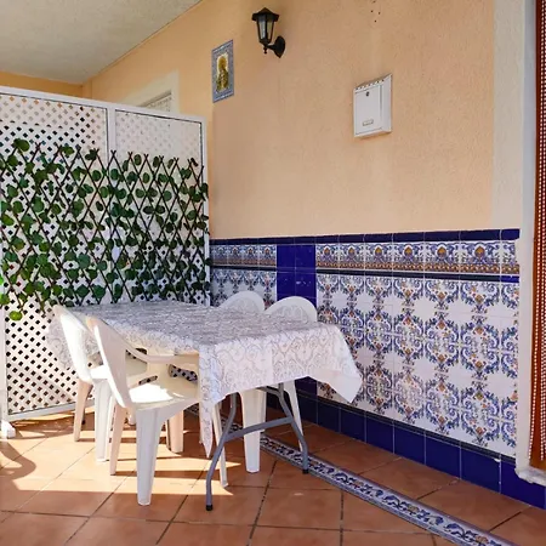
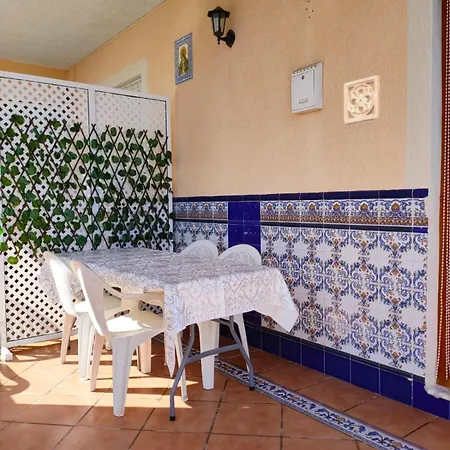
+ wall ornament [343,74,381,126]
